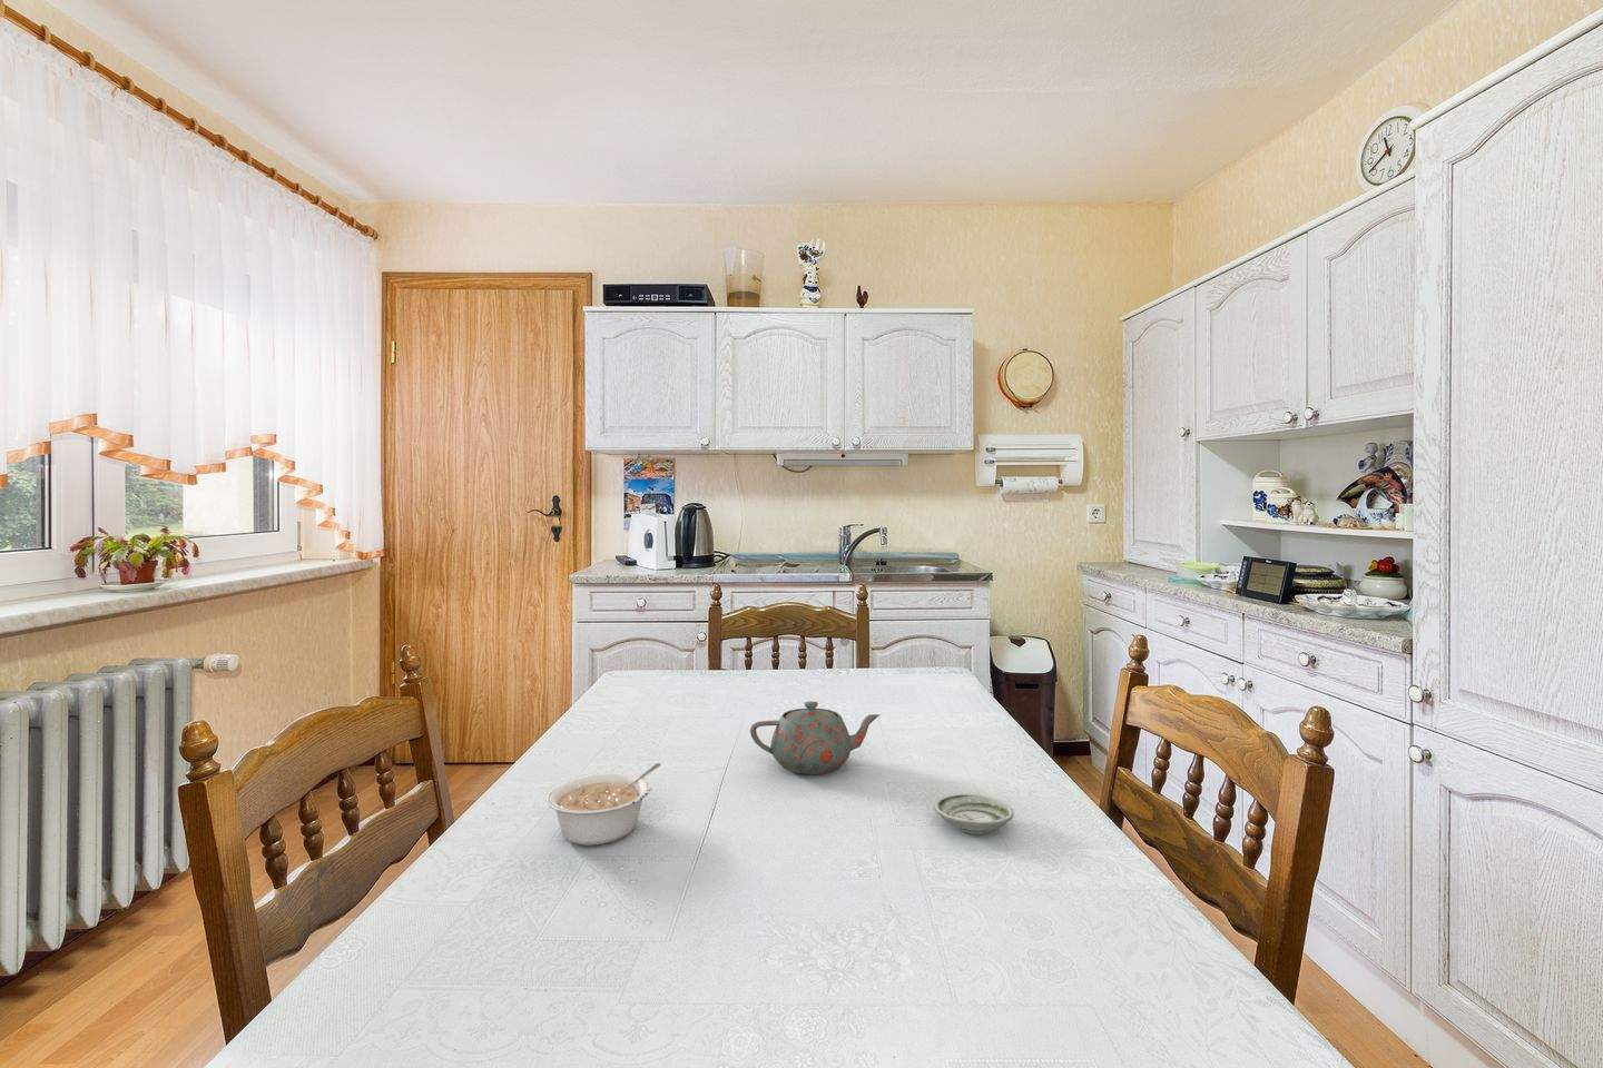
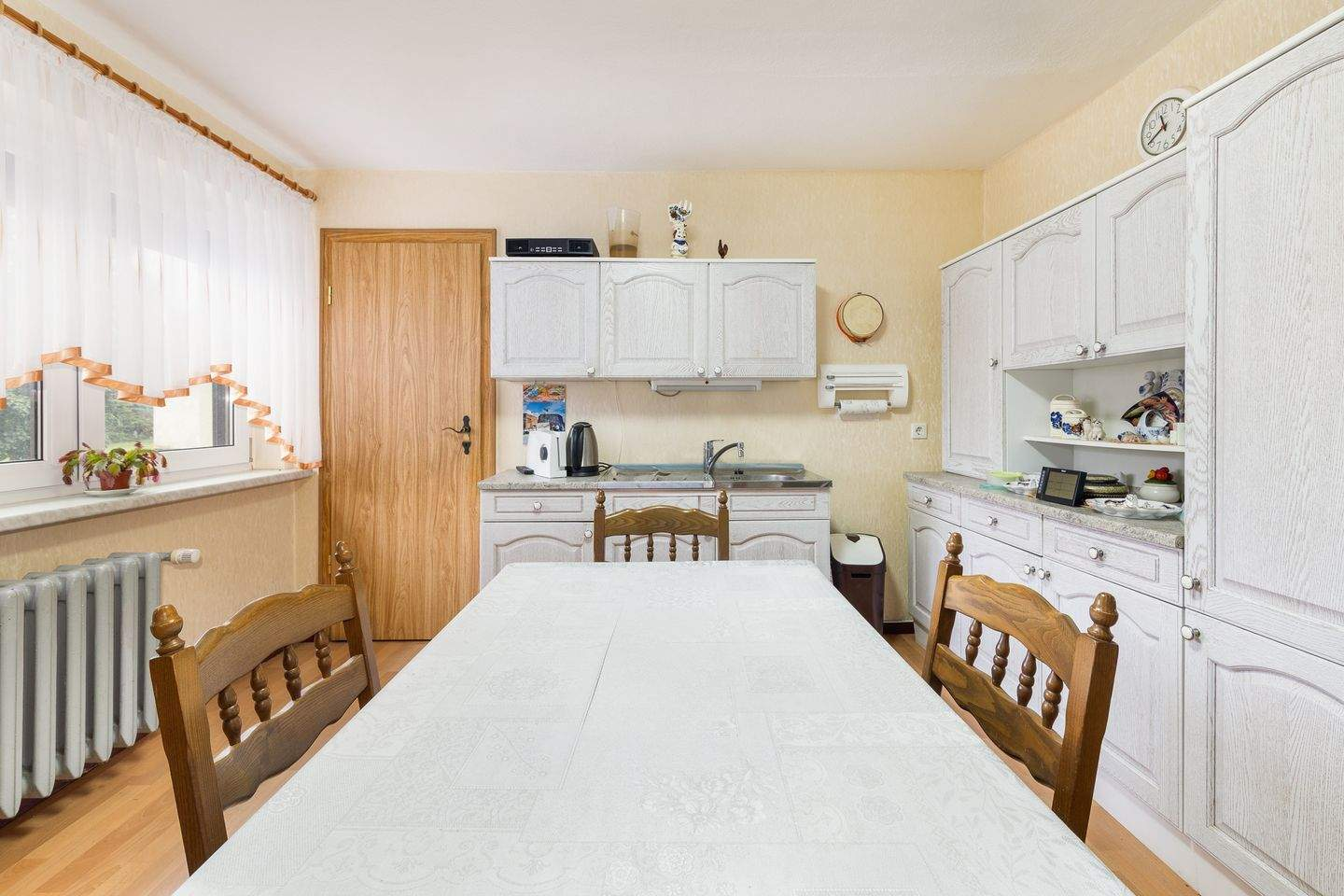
- legume [545,762,662,846]
- teapot [749,700,880,776]
- saucer [933,793,1015,834]
